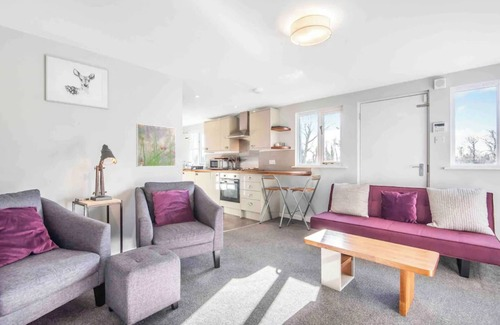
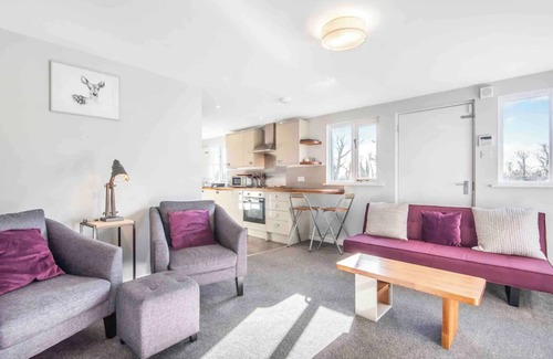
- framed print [135,123,177,168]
